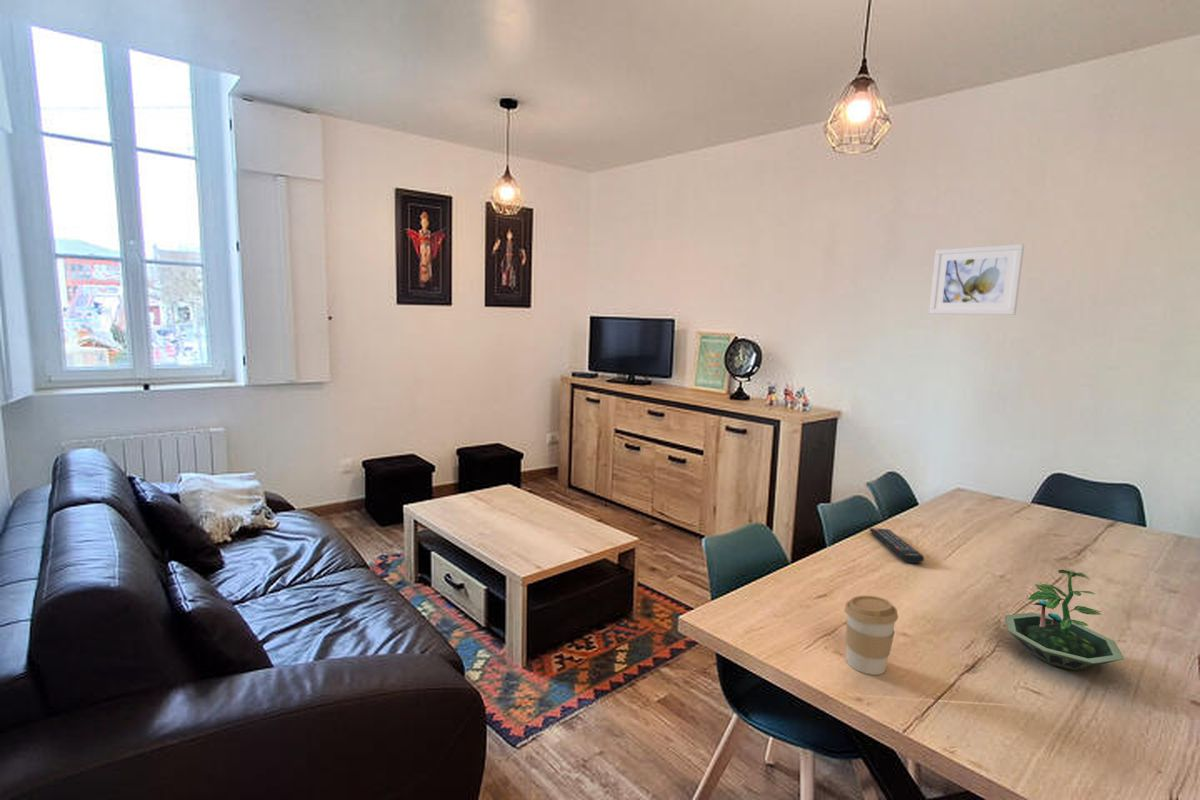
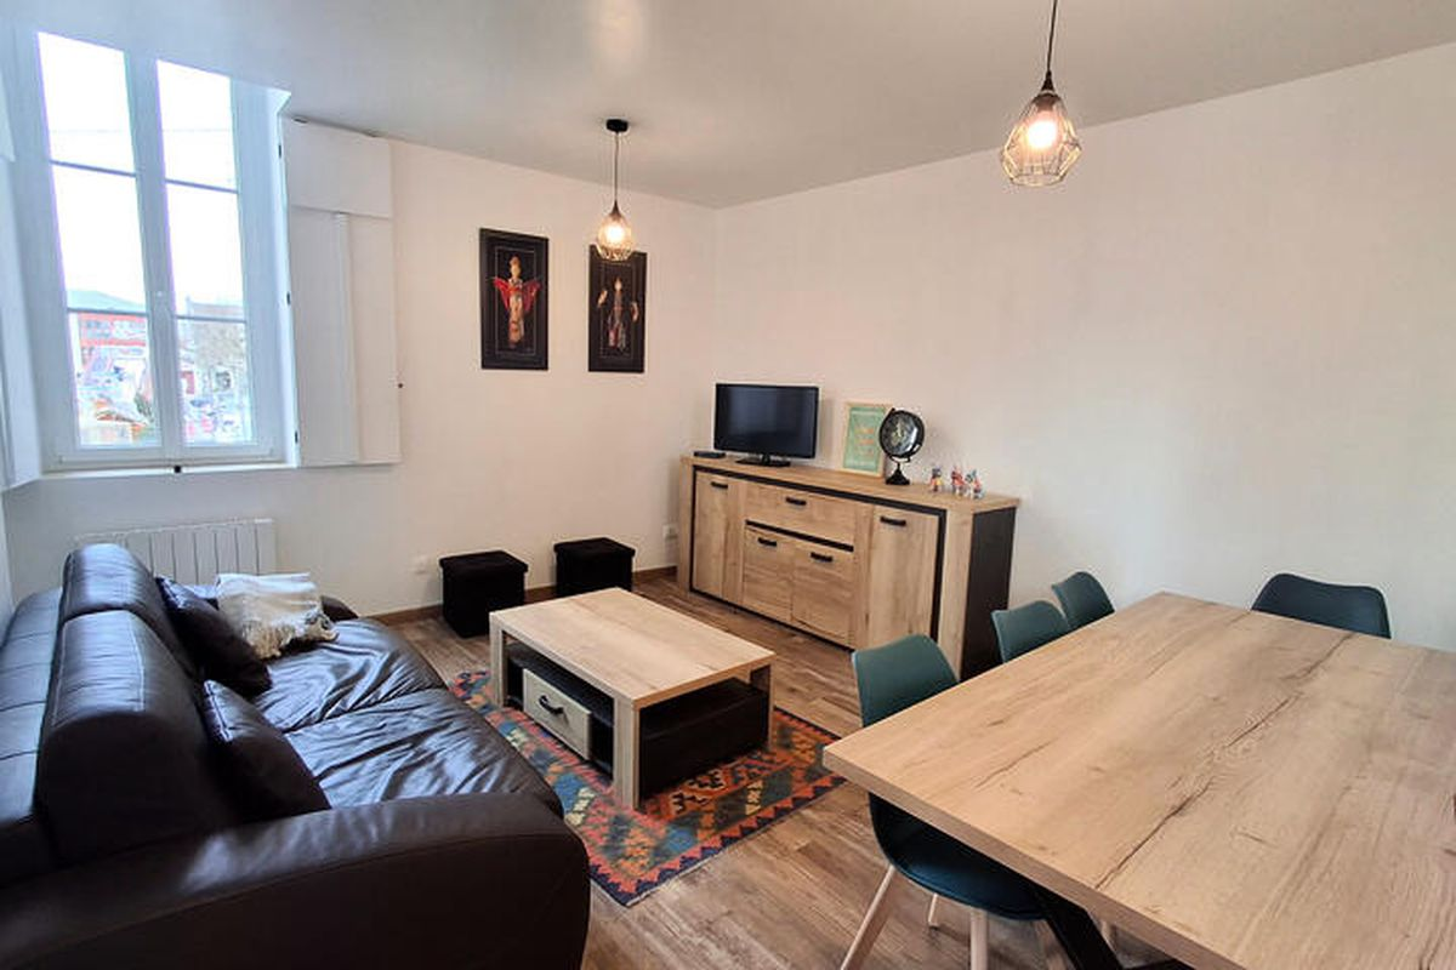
- terrarium [1004,569,1125,672]
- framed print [928,243,1025,316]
- coffee cup [843,595,899,676]
- remote control [868,527,925,564]
